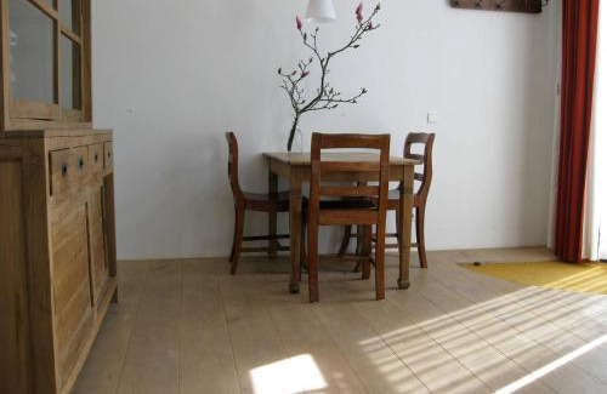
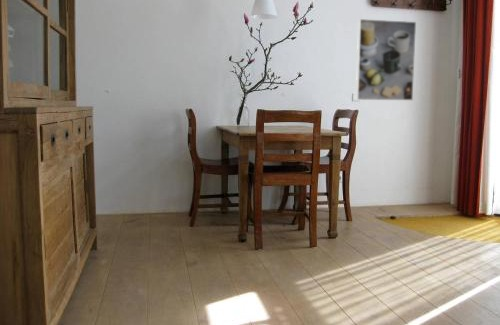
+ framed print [355,18,417,101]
